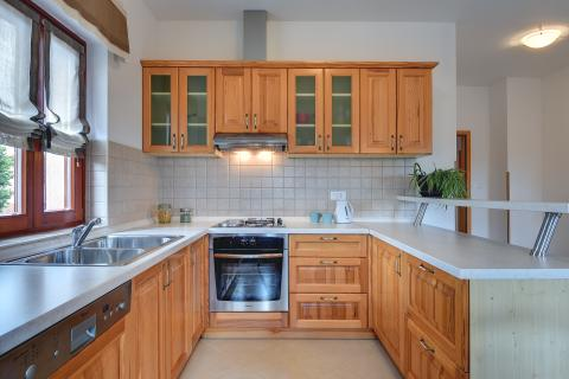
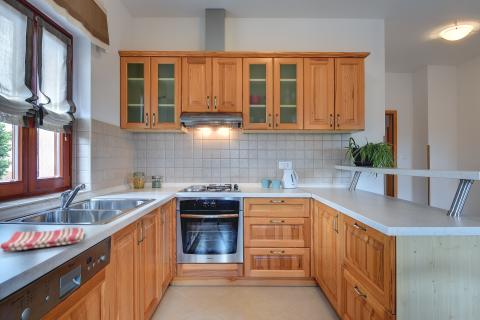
+ dish towel [0,227,85,253]
